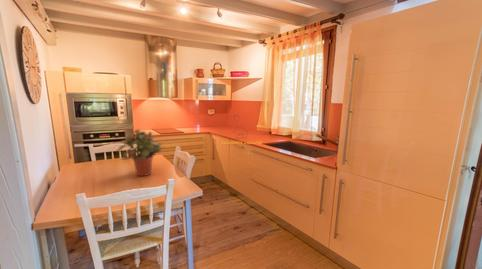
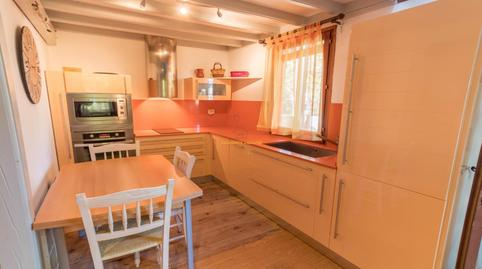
- potted plant [116,129,164,177]
